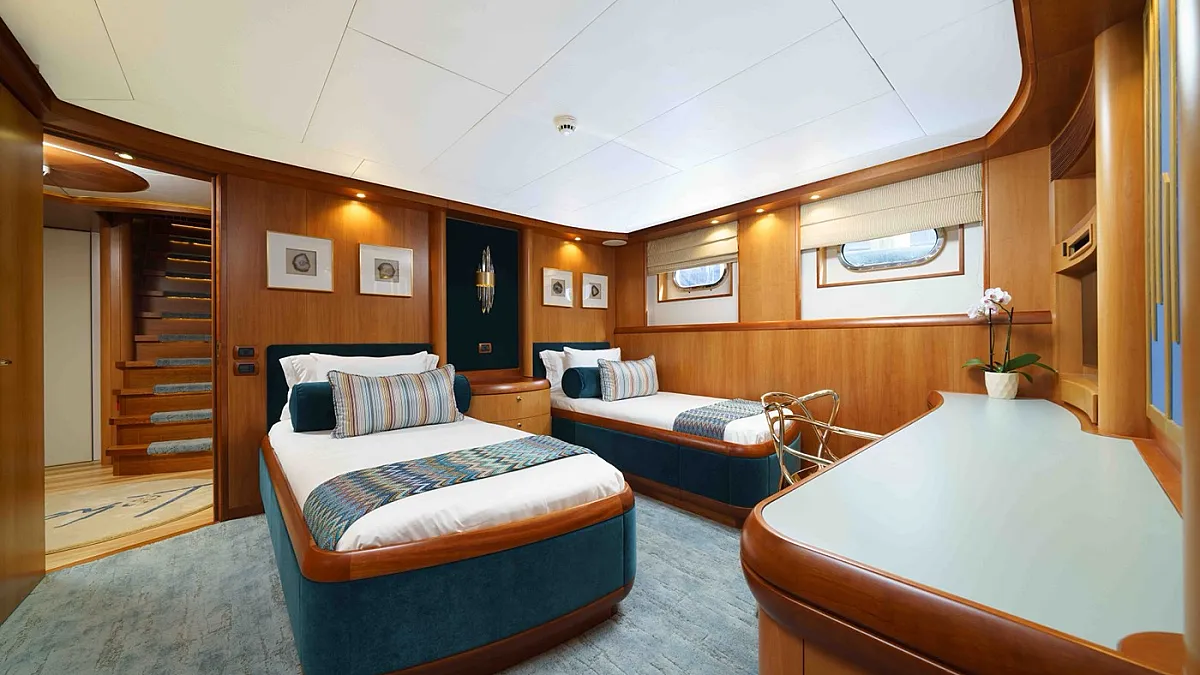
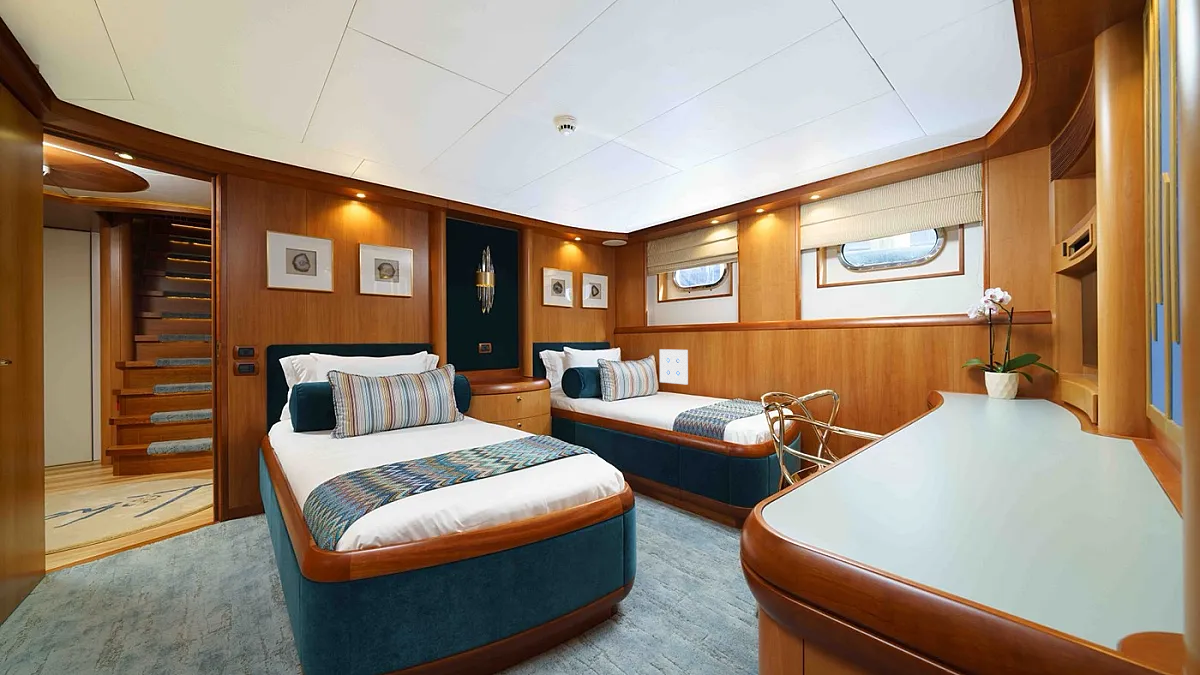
+ wall art [659,348,689,385]
